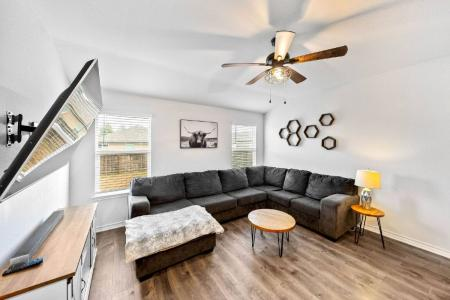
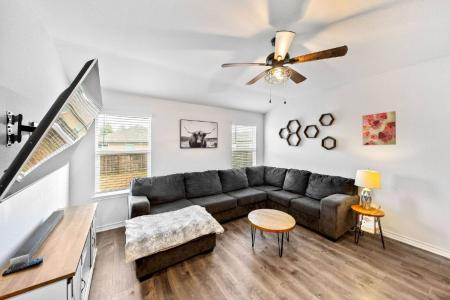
+ wall art [361,110,397,146]
+ lantern [357,204,381,238]
